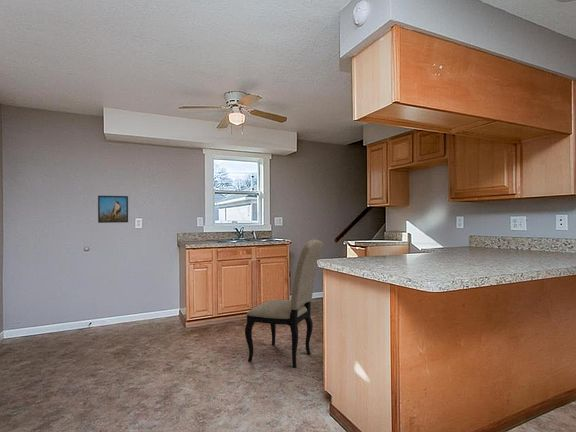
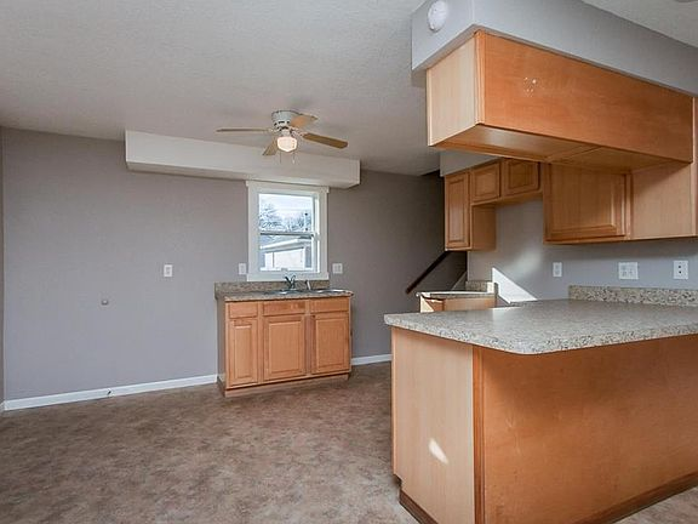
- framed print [97,195,129,224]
- dining chair [244,239,324,369]
